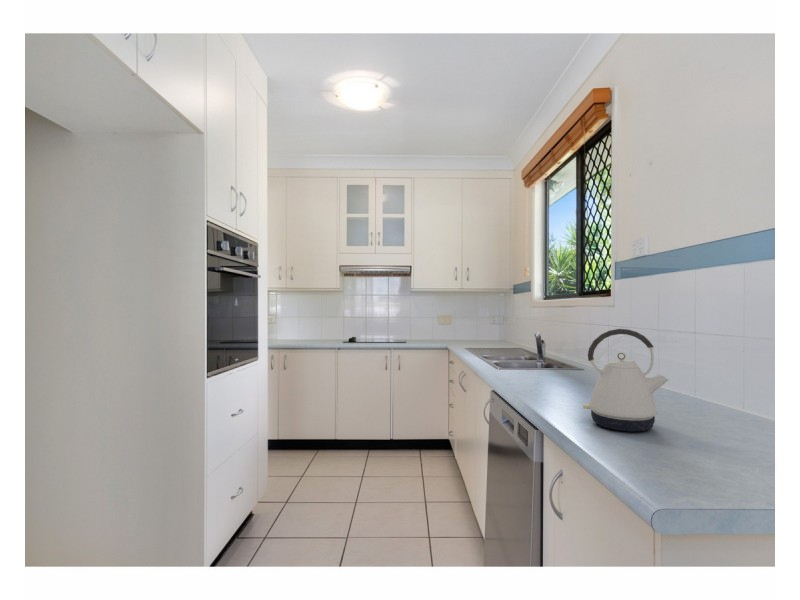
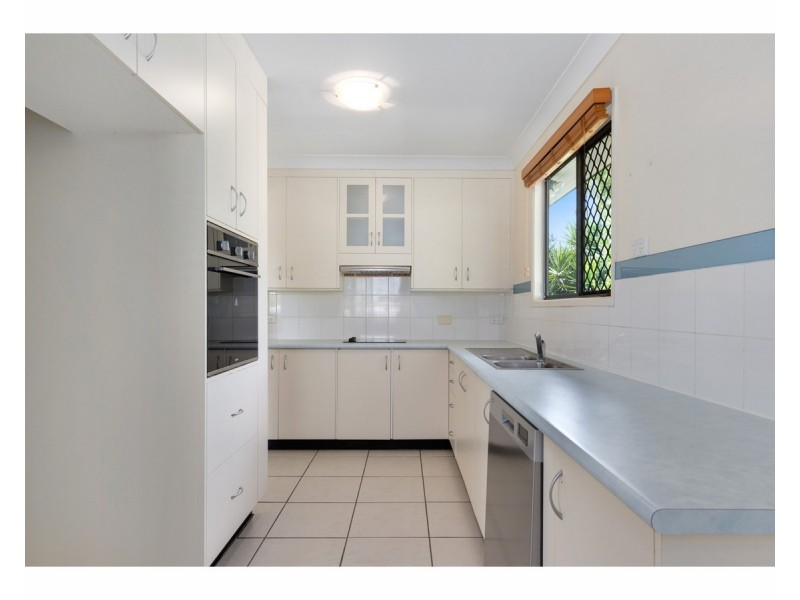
- kettle [582,328,670,433]
